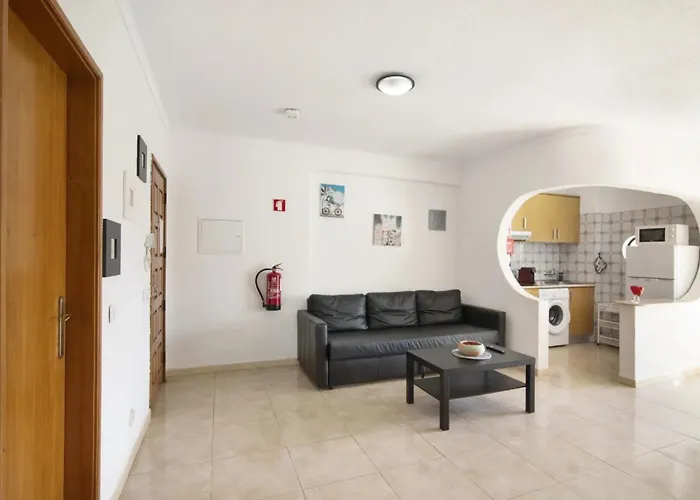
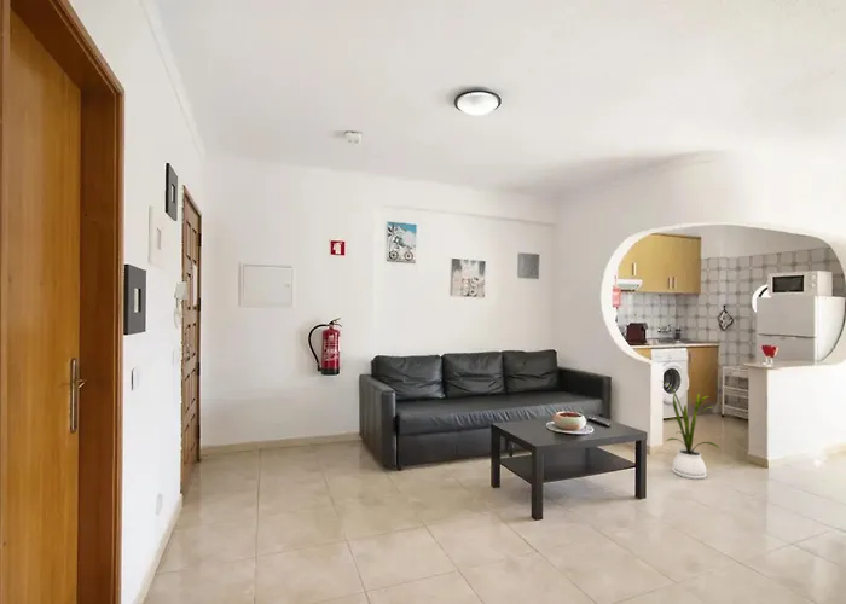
+ house plant [660,379,720,481]
